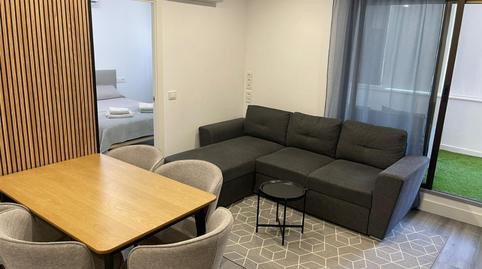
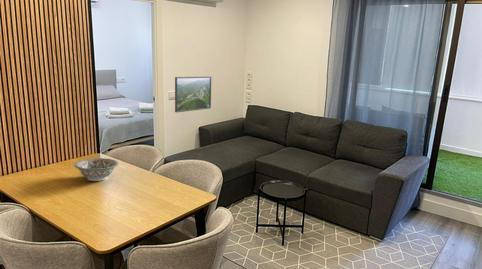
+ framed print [174,76,212,113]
+ decorative bowl [73,157,119,182]
